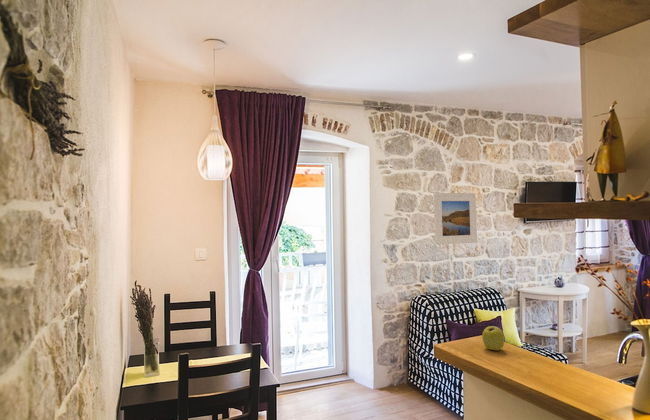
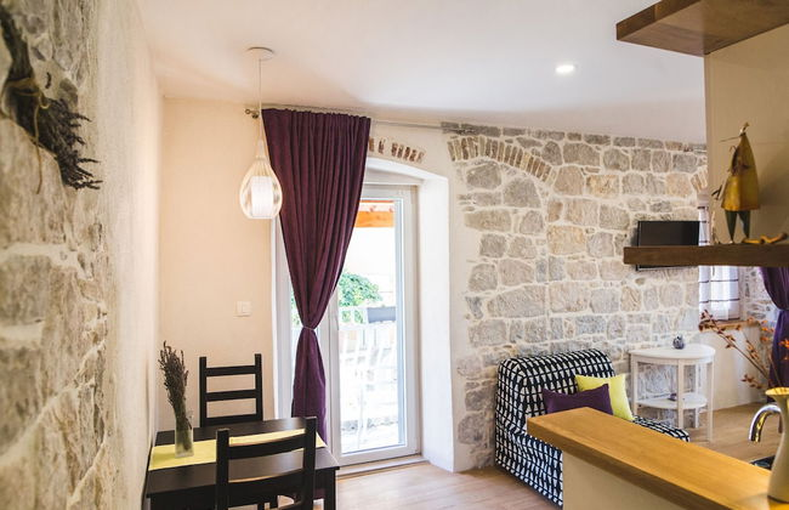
- apple [481,323,506,351]
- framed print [433,192,478,245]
